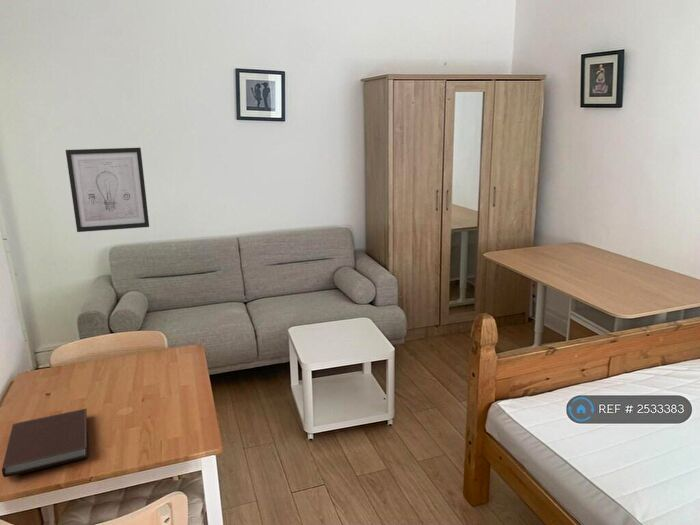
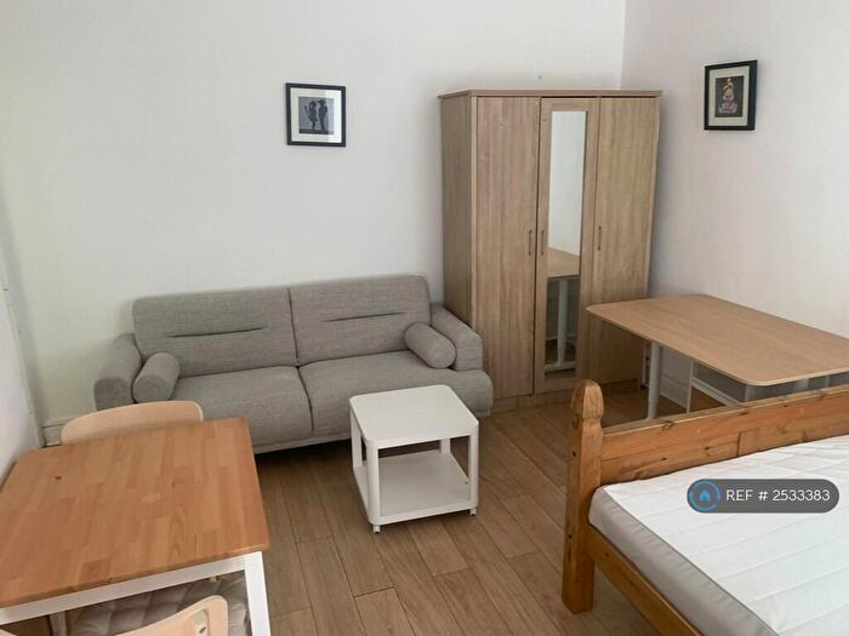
- wall art [65,147,150,233]
- notebook [1,408,89,478]
